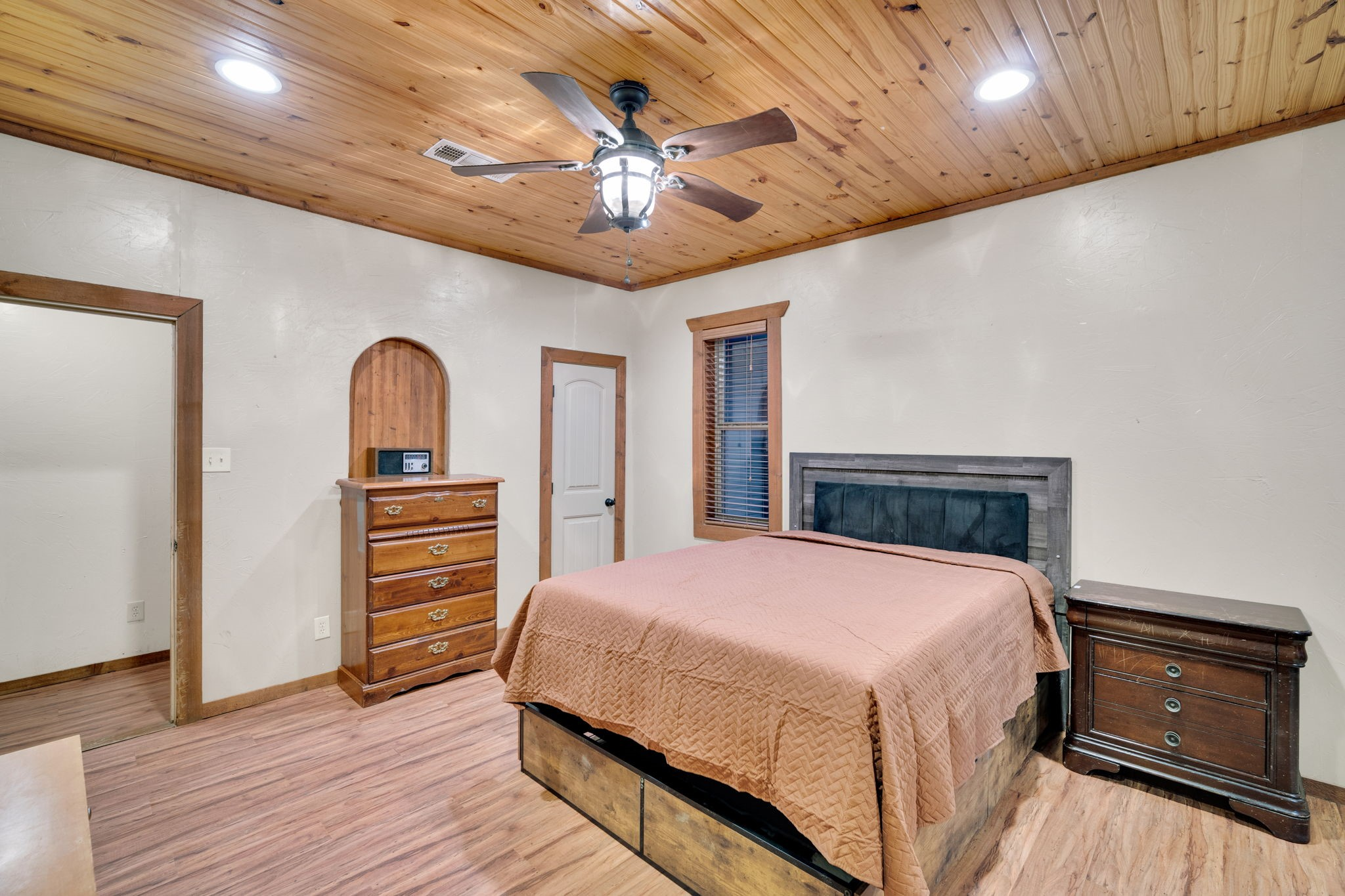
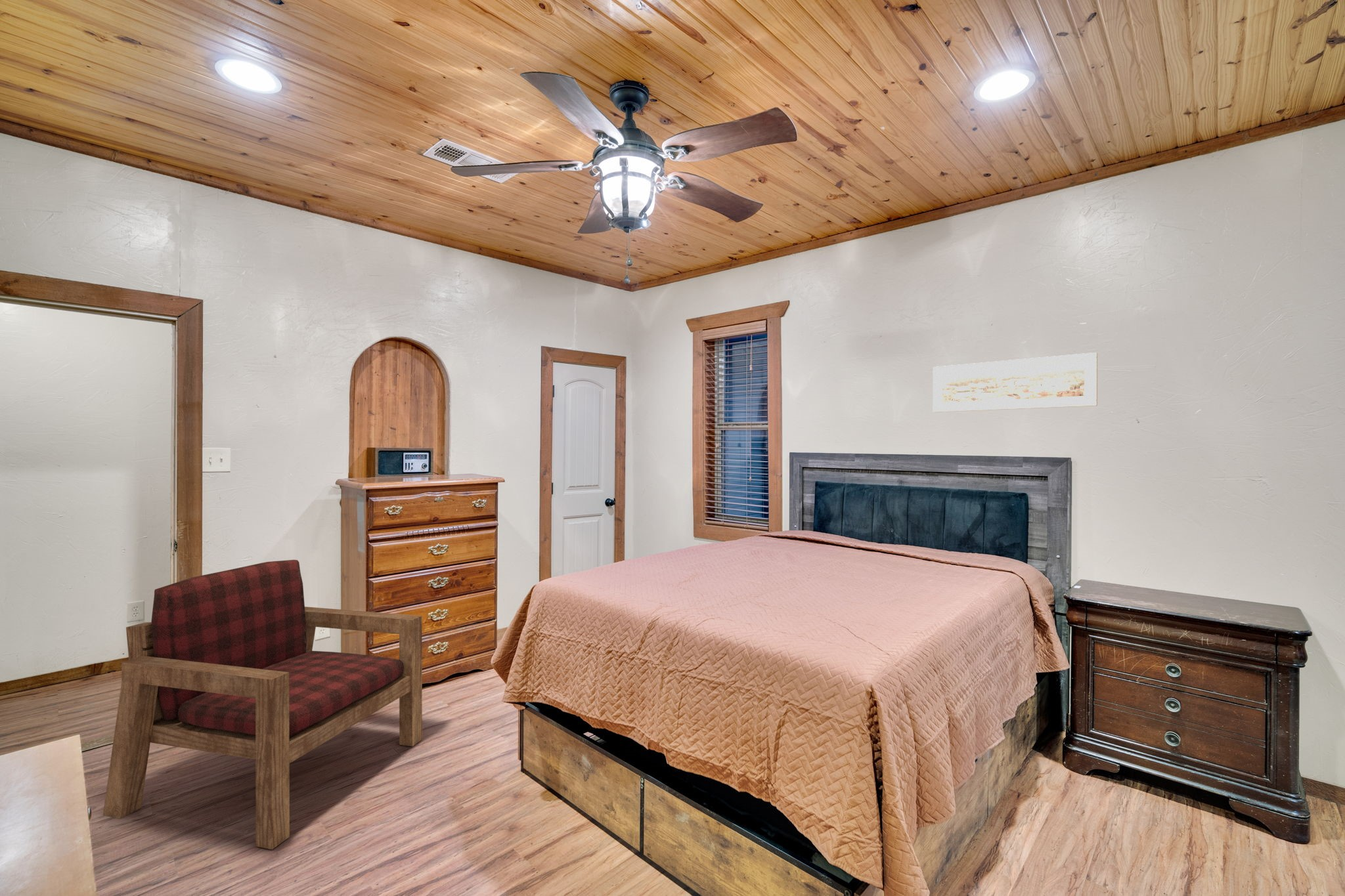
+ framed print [932,352,1098,413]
+ armchair [102,559,423,850]
